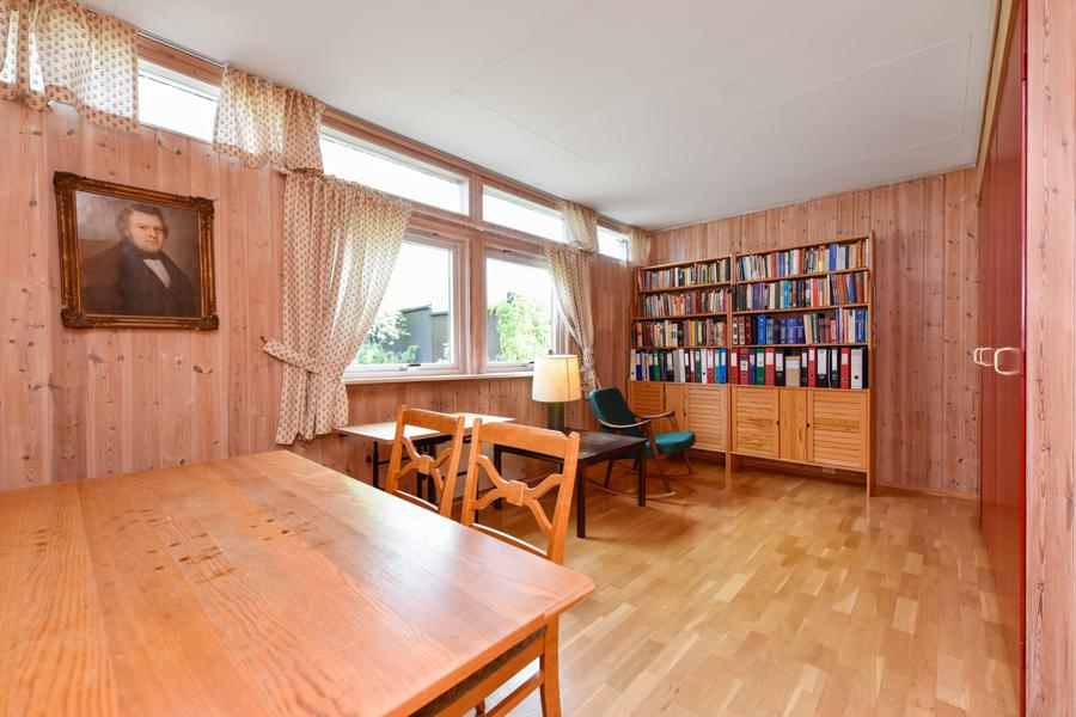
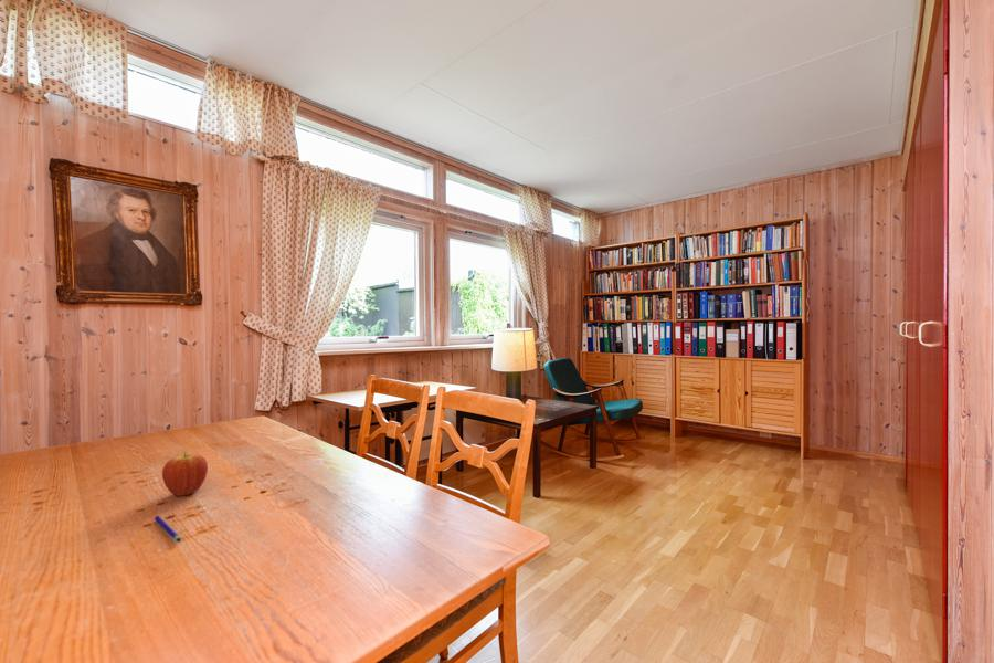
+ fruit [161,451,209,497]
+ pen [154,515,182,544]
